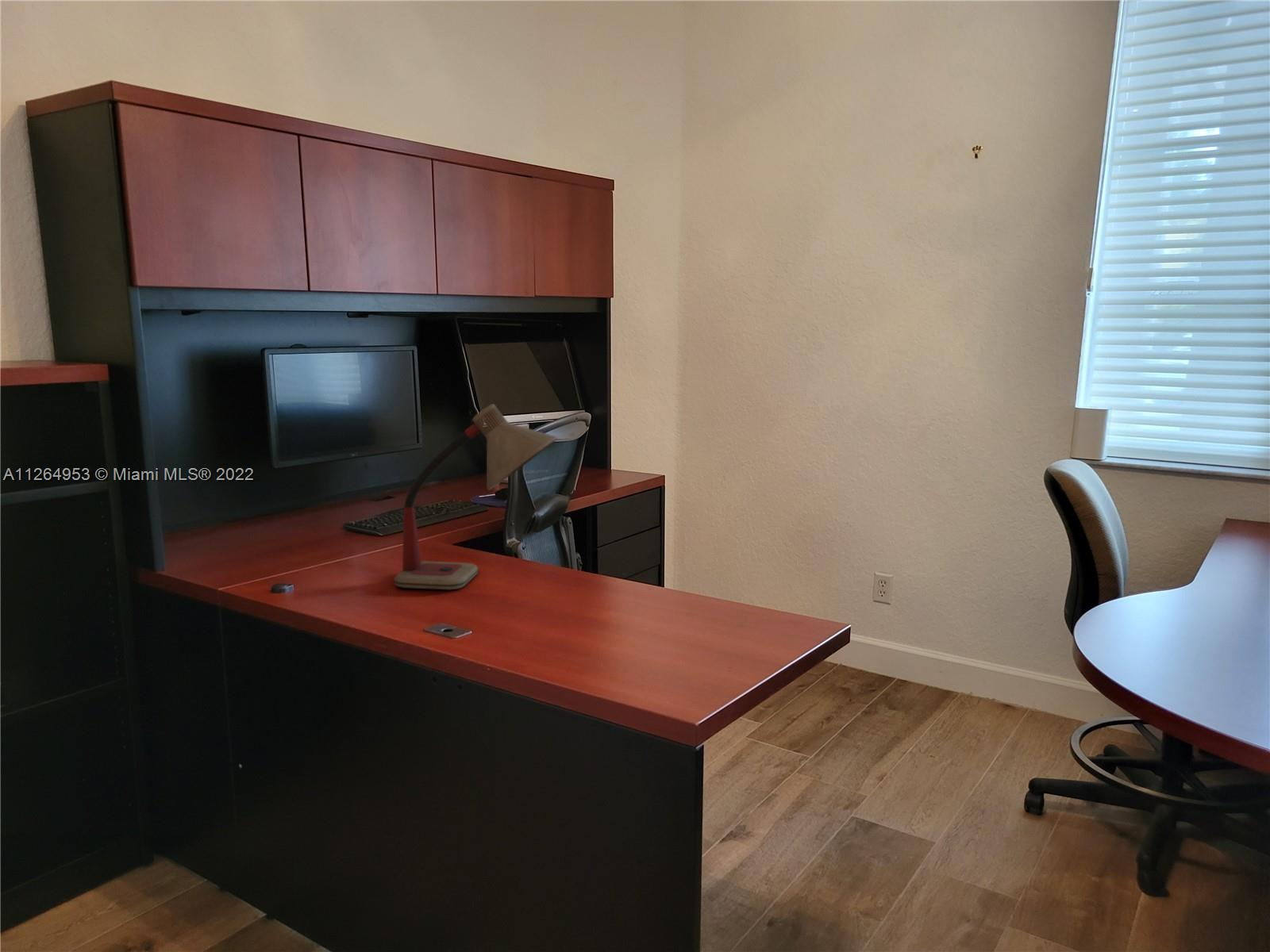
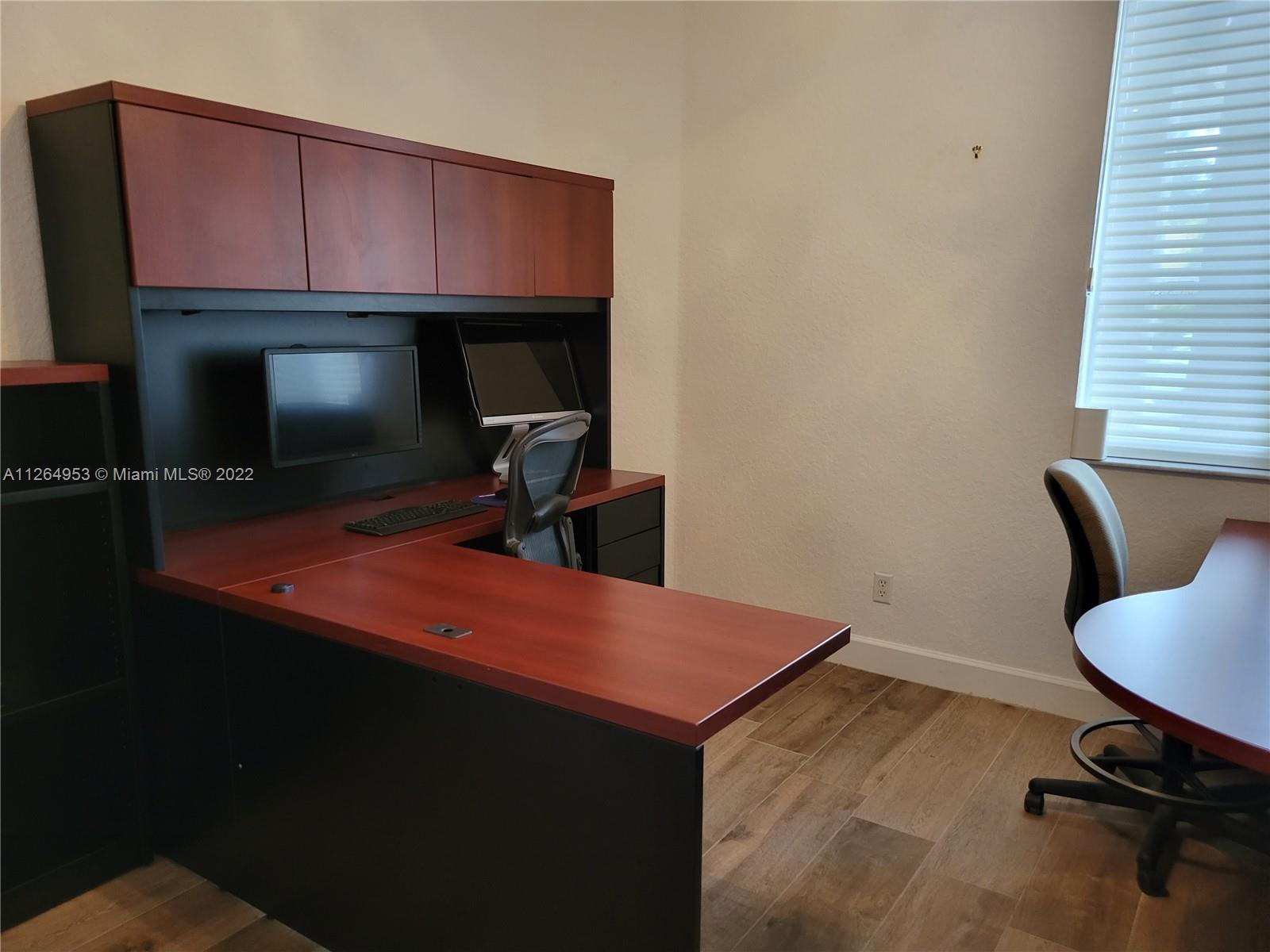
- desk lamp [393,403,558,590]
